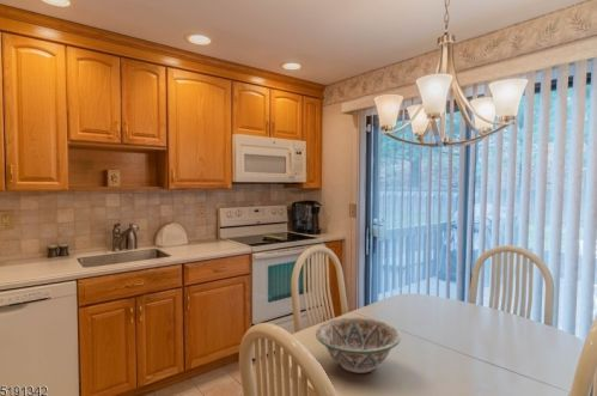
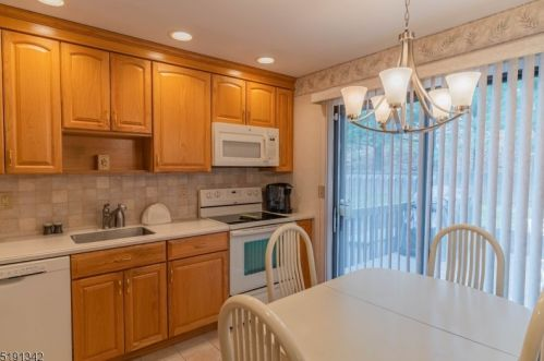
- decorative bowl [315,316,402,374]
